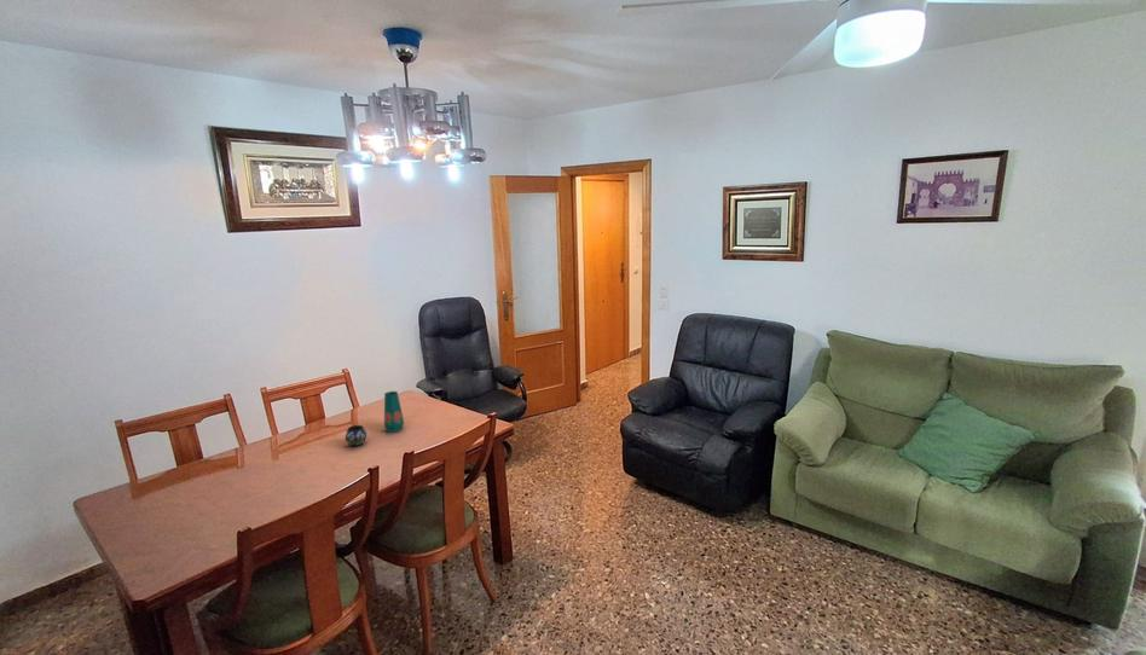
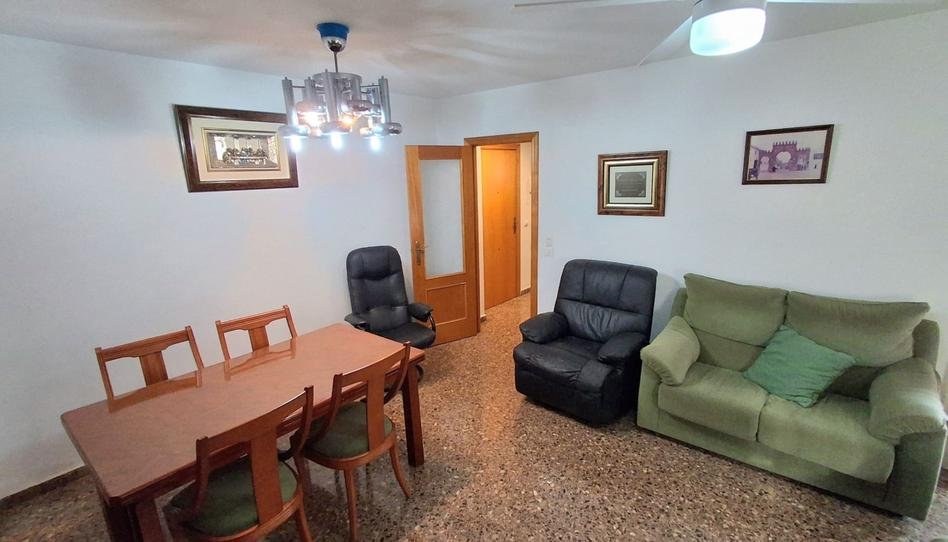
- vase [343,390,405,447]
